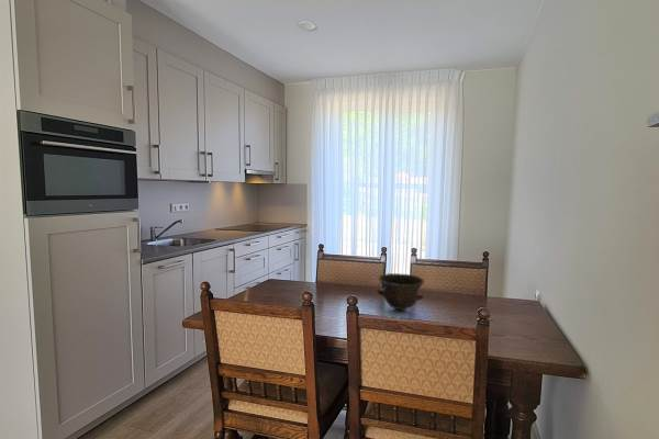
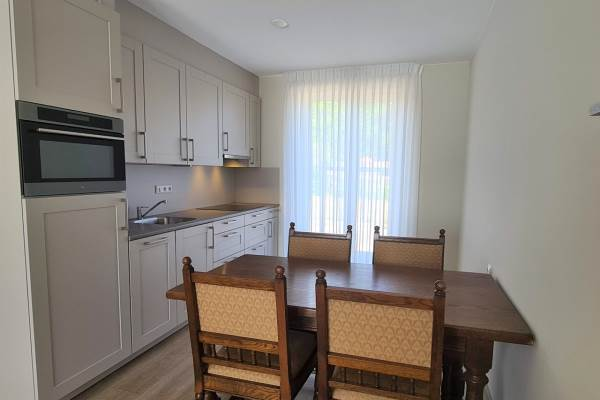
- bowl [377,272,425,311]
